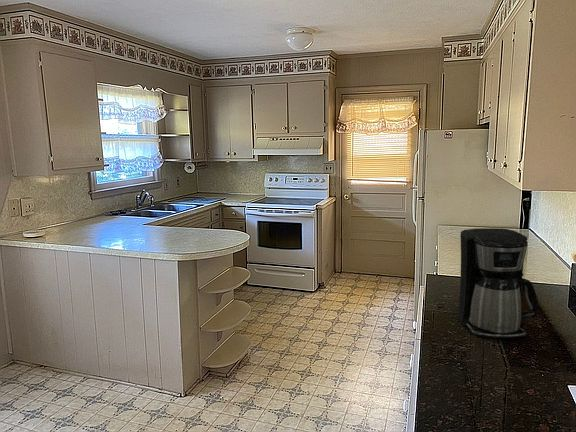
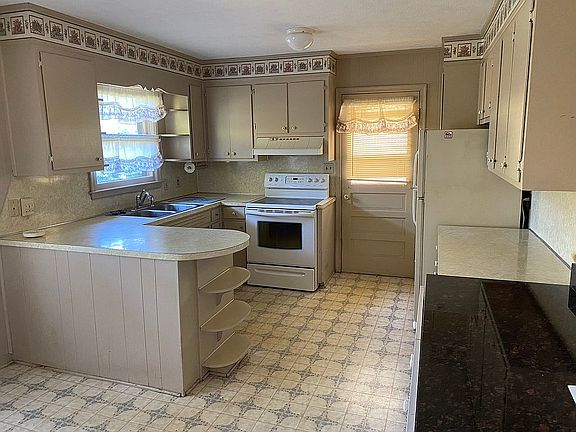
- coffee maker [457,227,539,339]
